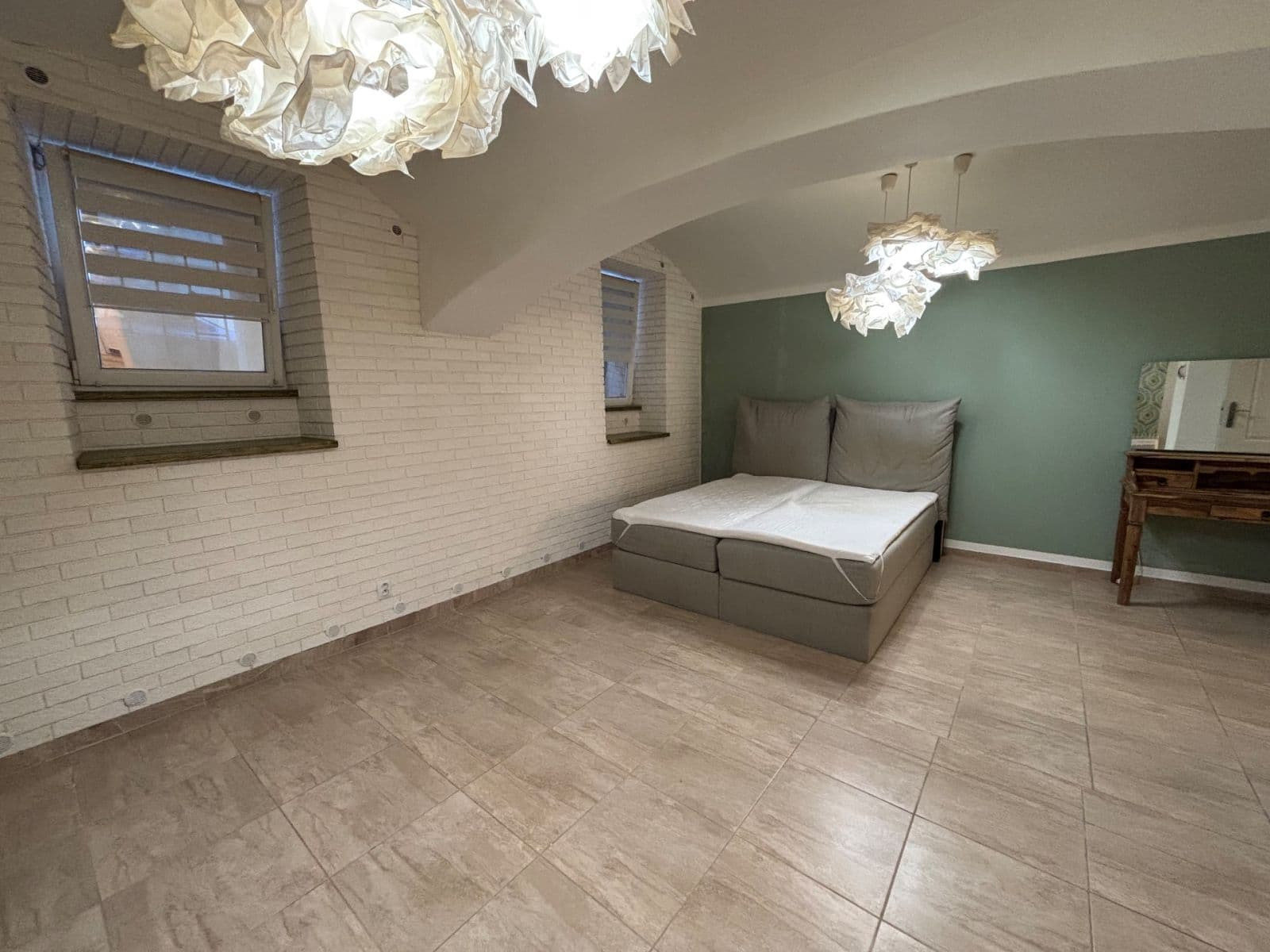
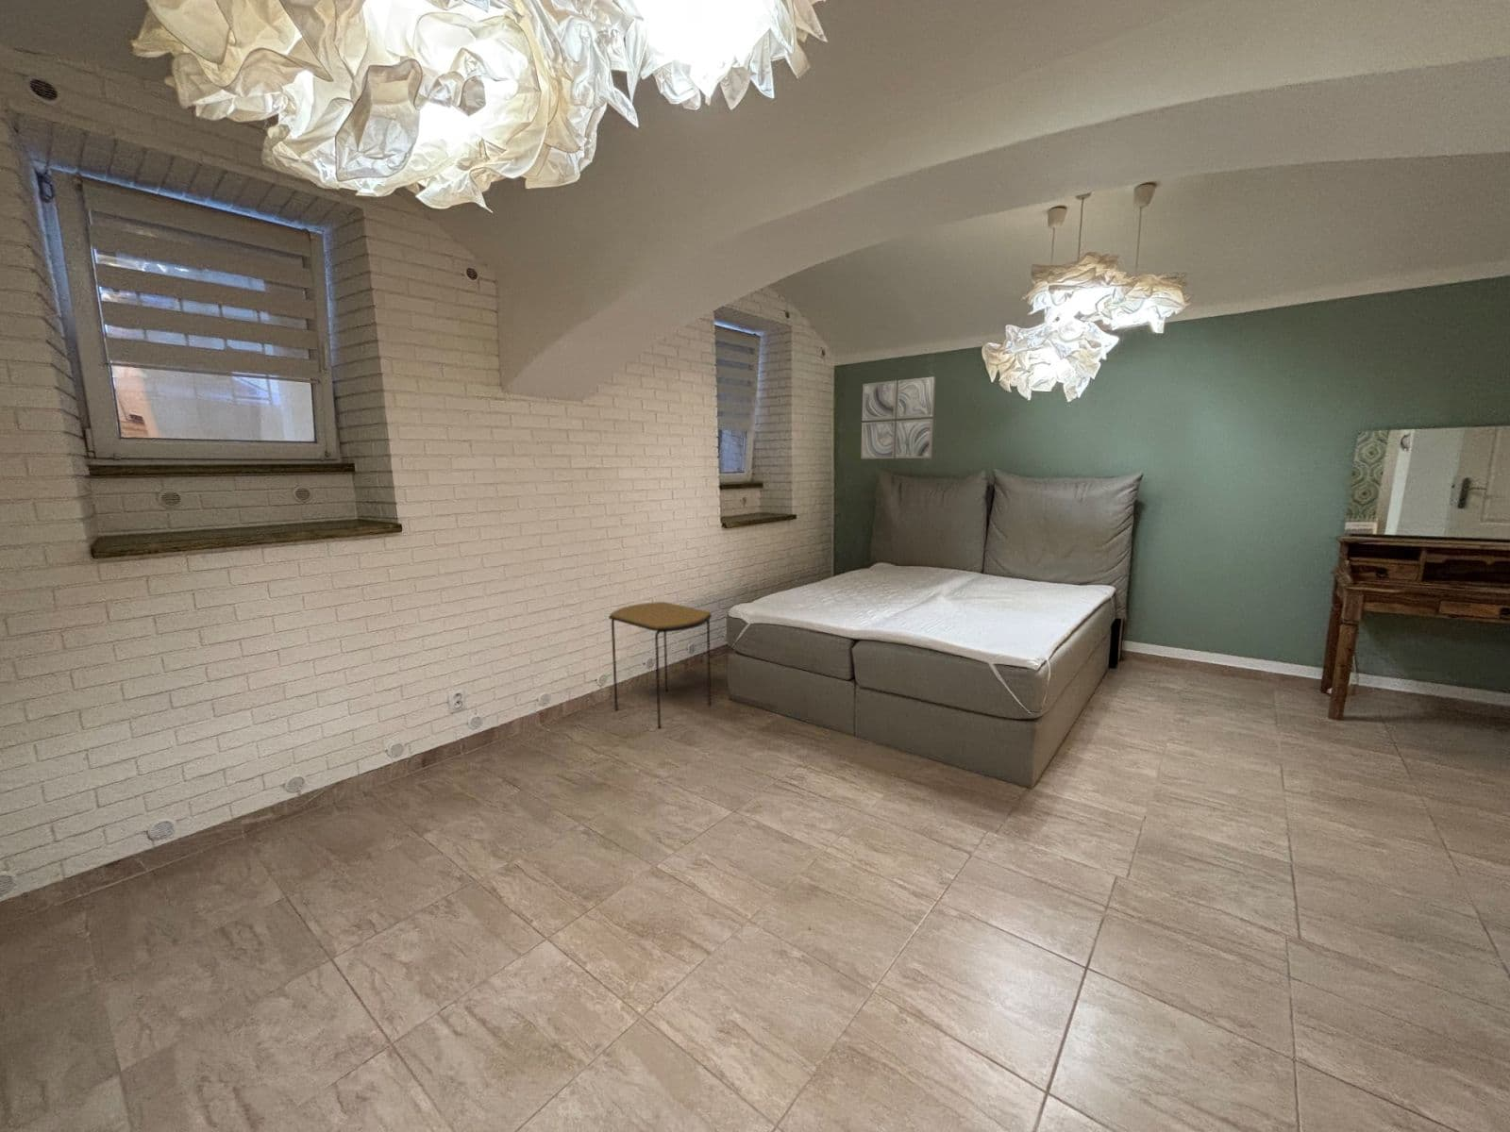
+ side table [608,600,712,729]
+ wall art [860,376,936,459]
